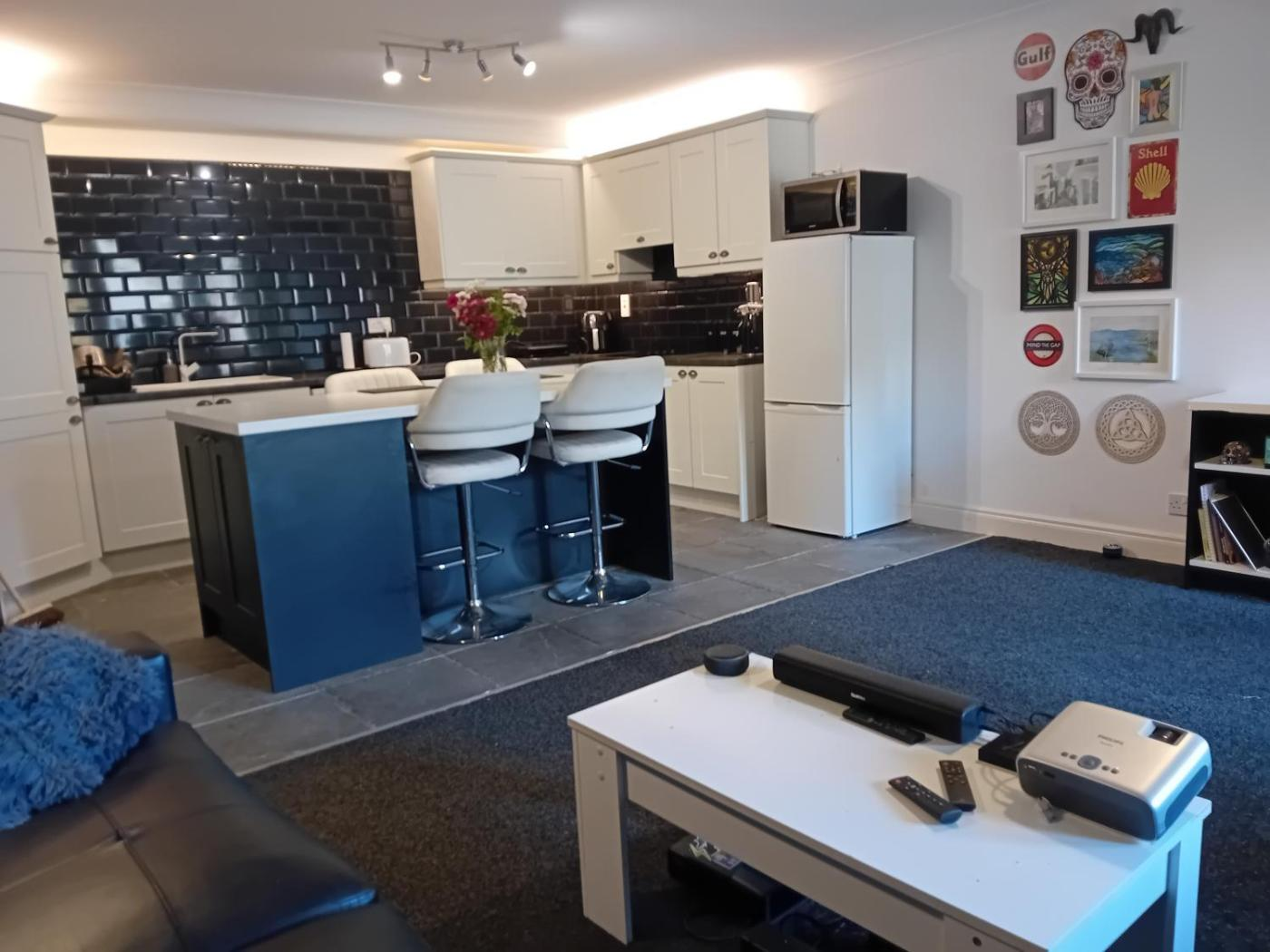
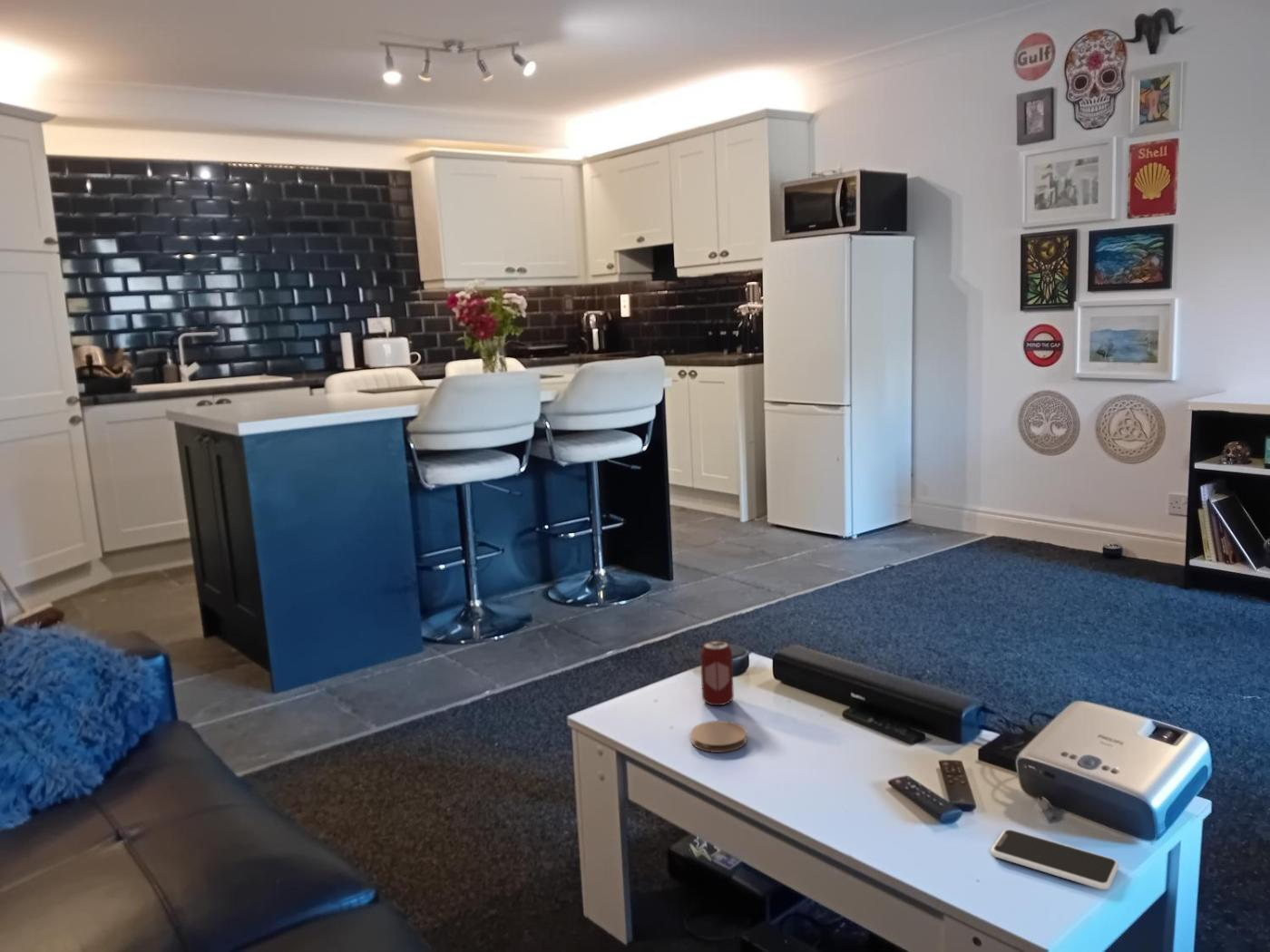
+ smartphone [990,829,1119,890]
+ coaster [689,720,747,753]
+ beverage can [699,639,735,706]
